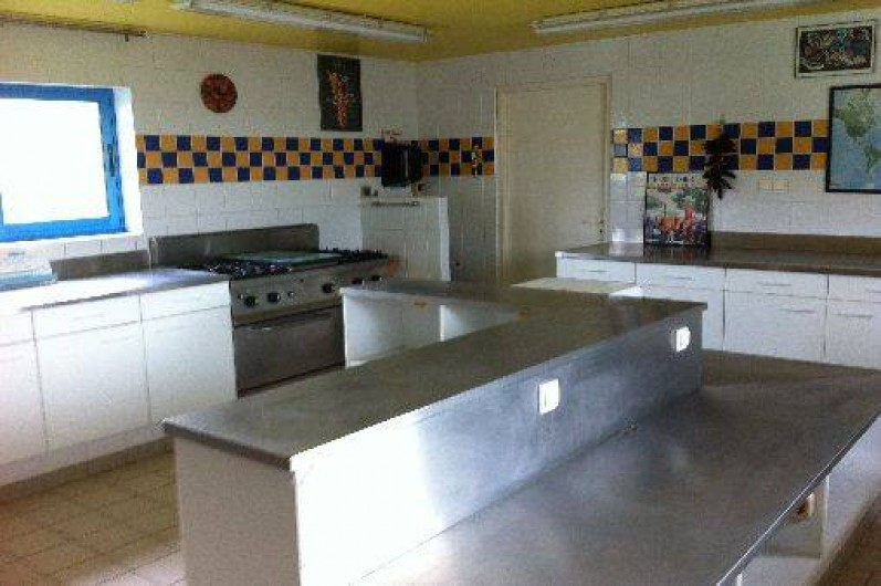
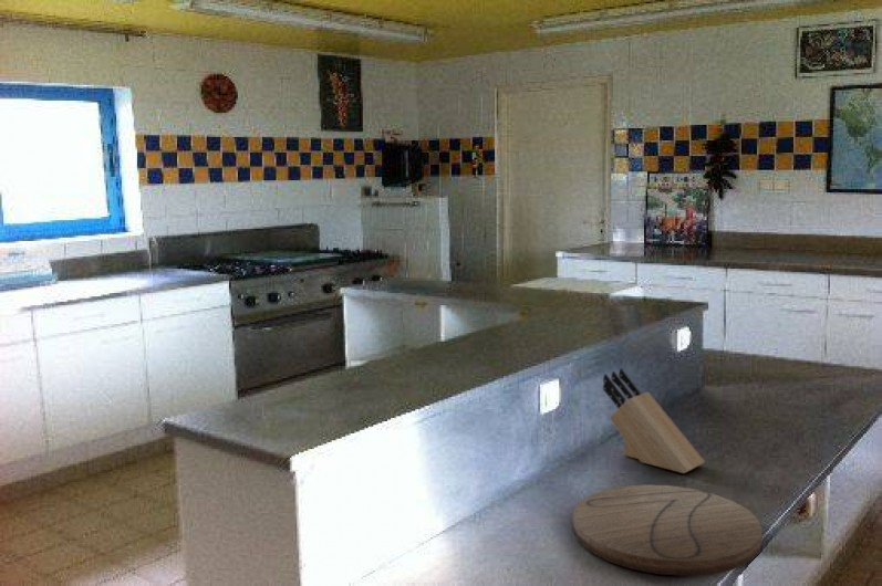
+ knife block [602,367,706,474]
+ cutting board [572,483,764,577]
